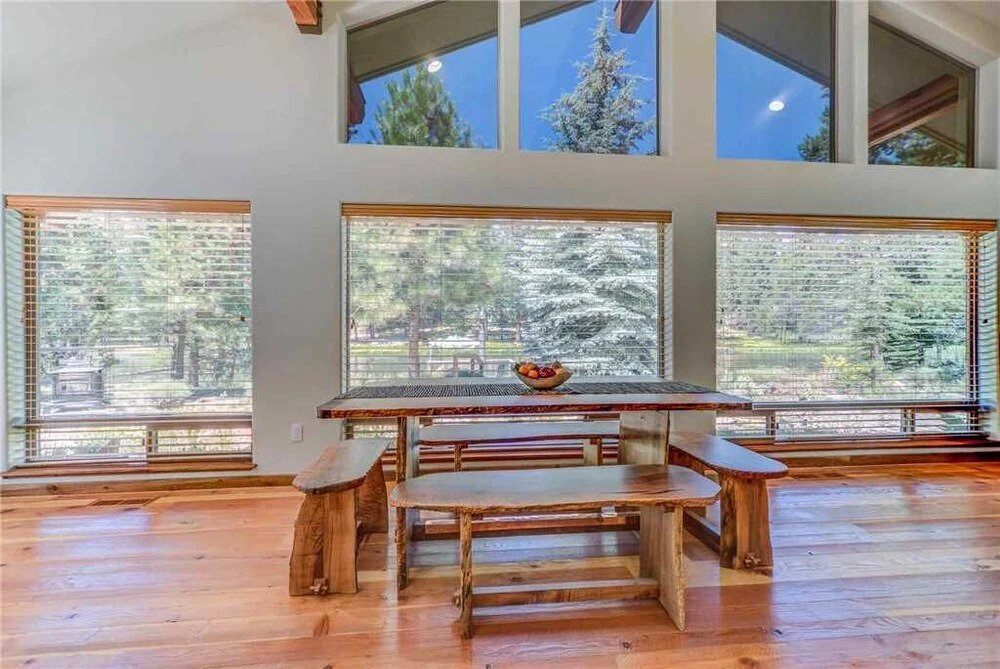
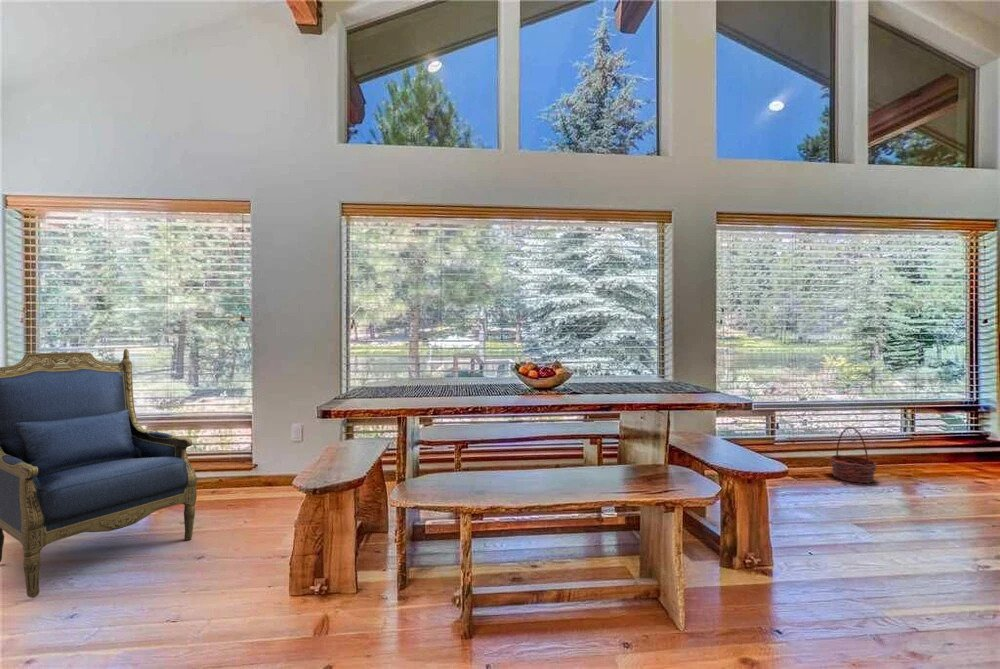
+ armchair [0,348,198,599]
+ basket [828,426,878,484]
